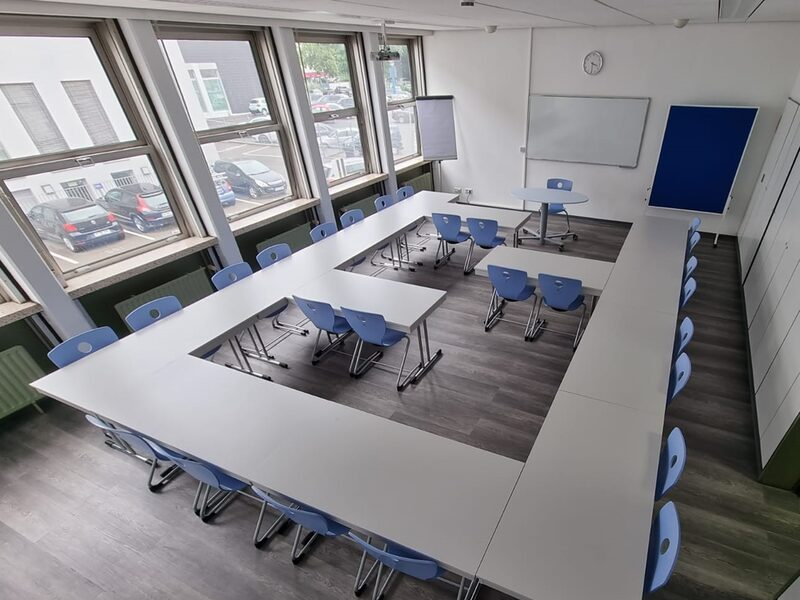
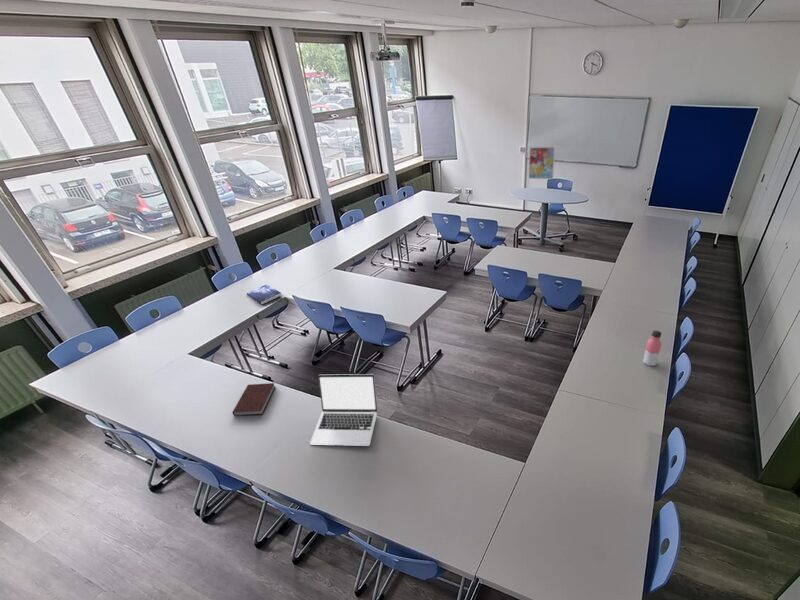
+ book [246,284,283,305]
+ wall art [528,146,556,180]
+ laptop [309,373,378,447]
+ water bottle [642,330,663,367]
+ notebook [232,382,276,417]
